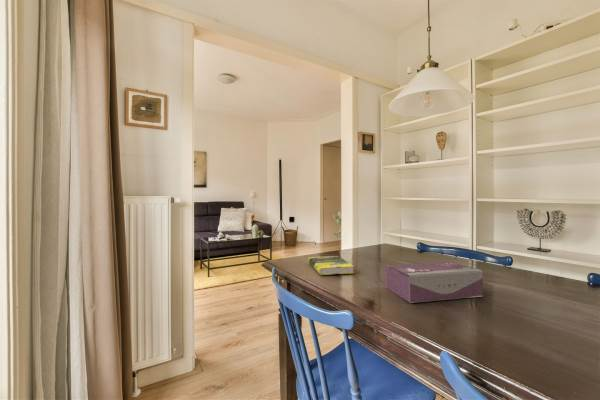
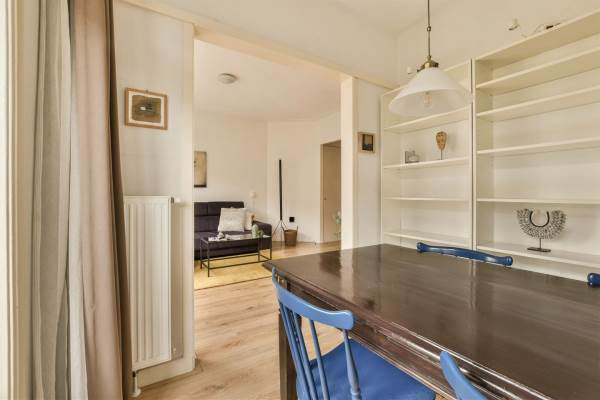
- book [307,255,355,276]
- tissue box [384,261,484,304]
